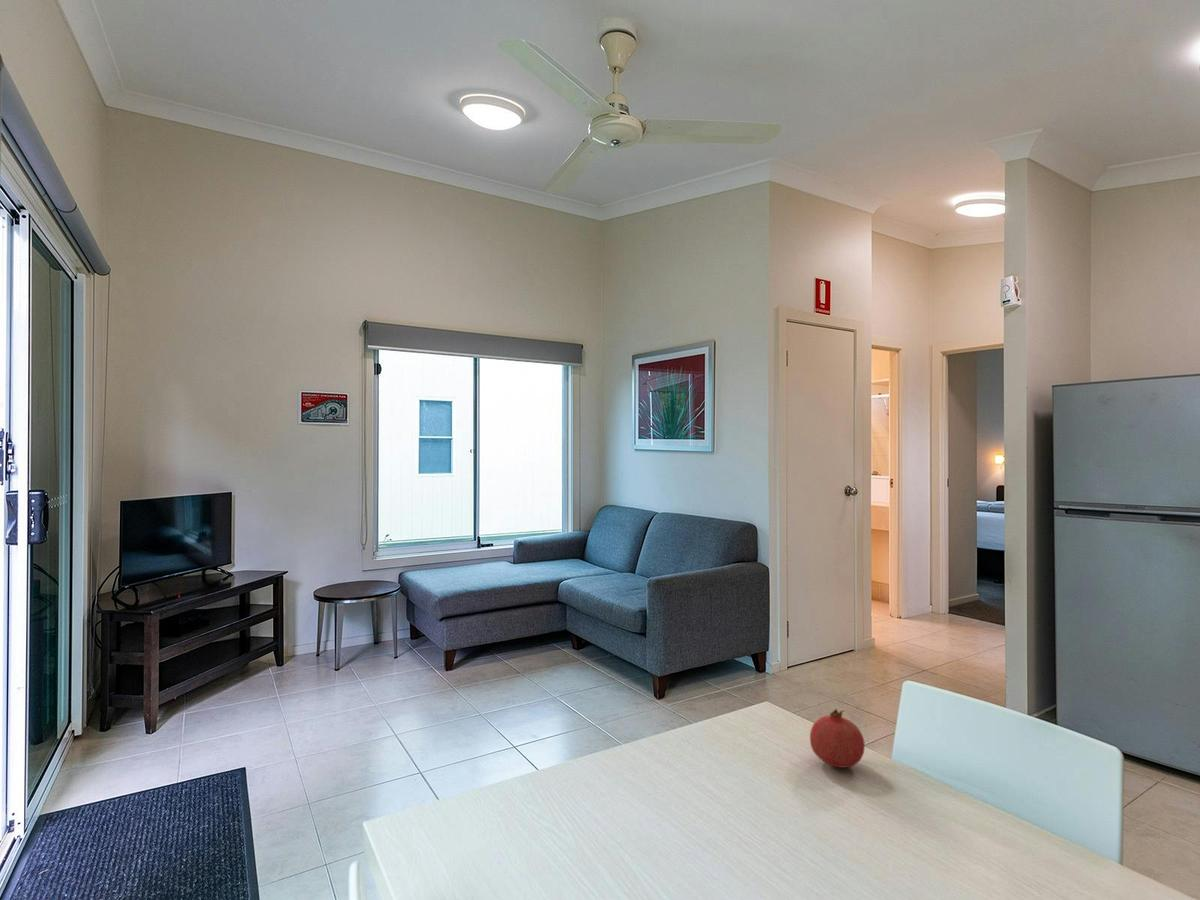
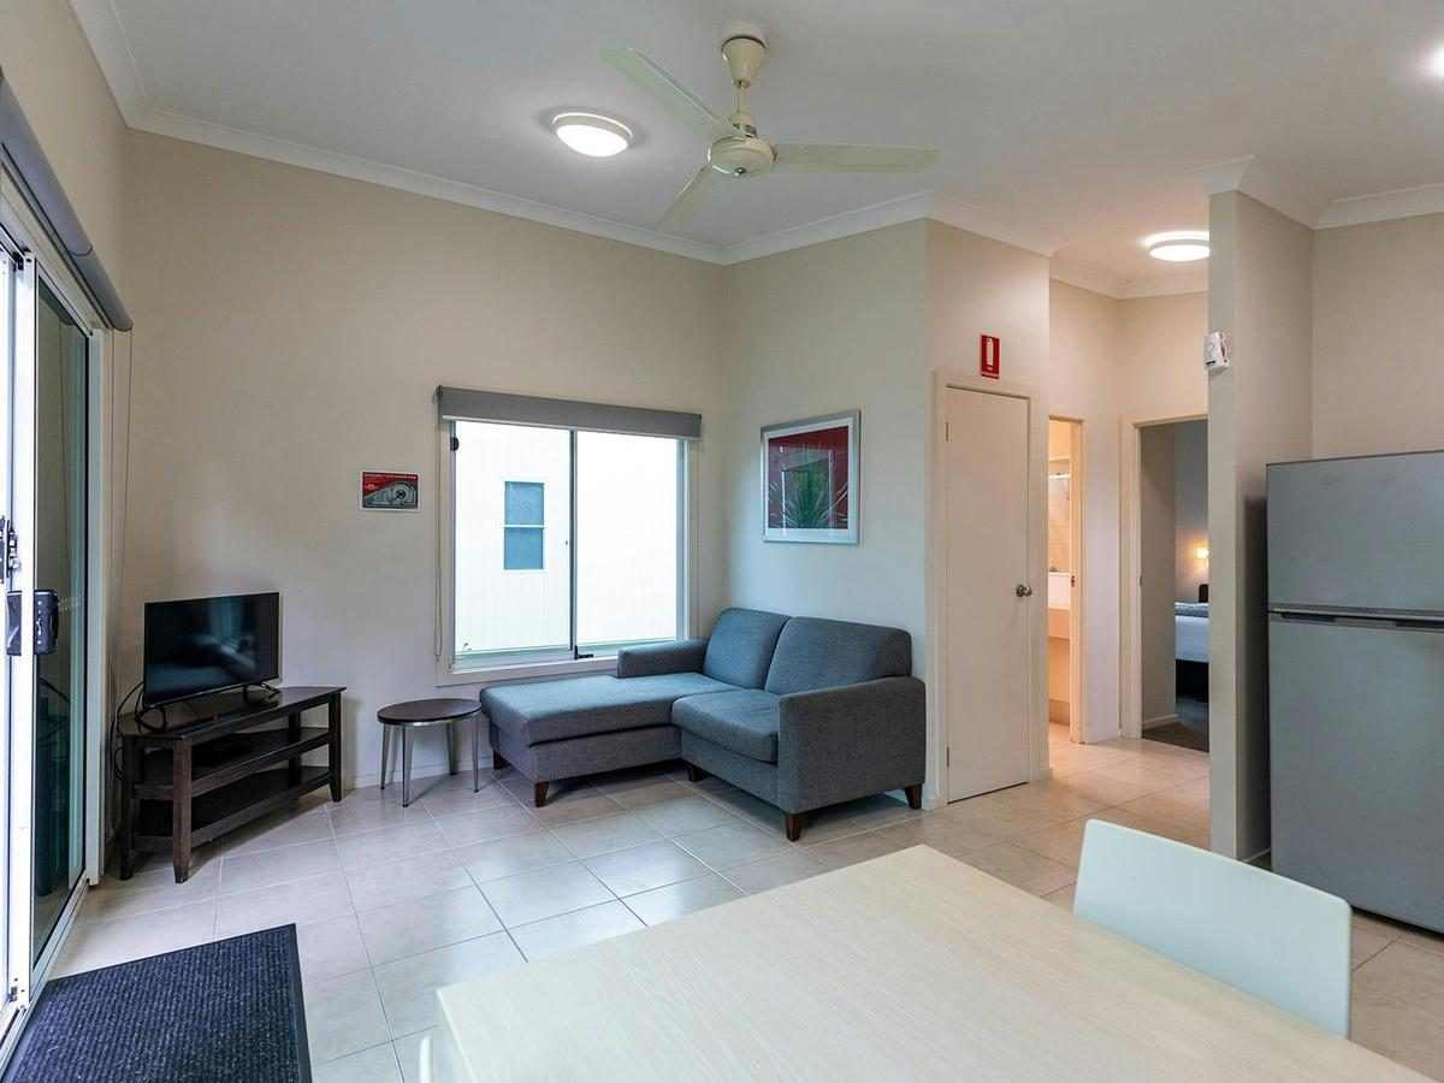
- fruit [809,708,866,769]
